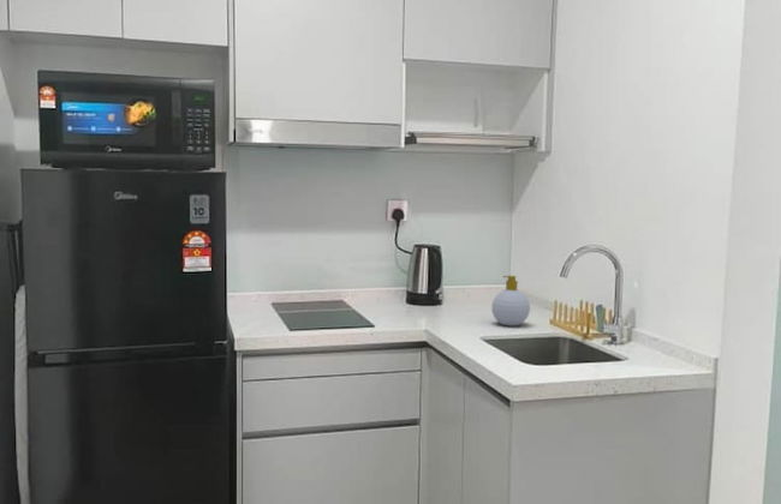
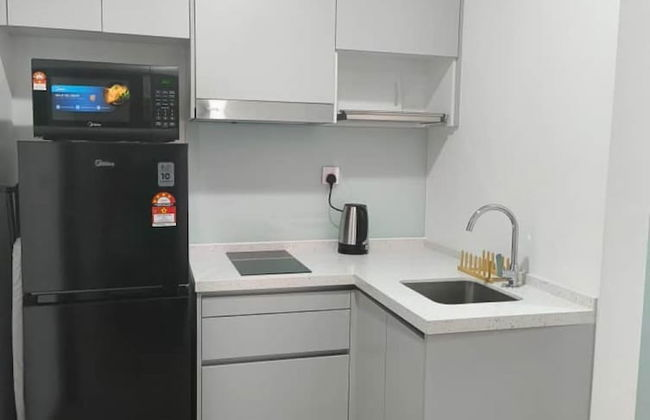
- soap bottle [490,275,531,328]
